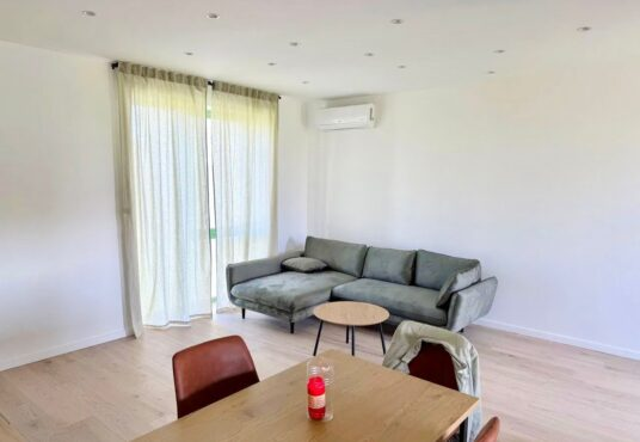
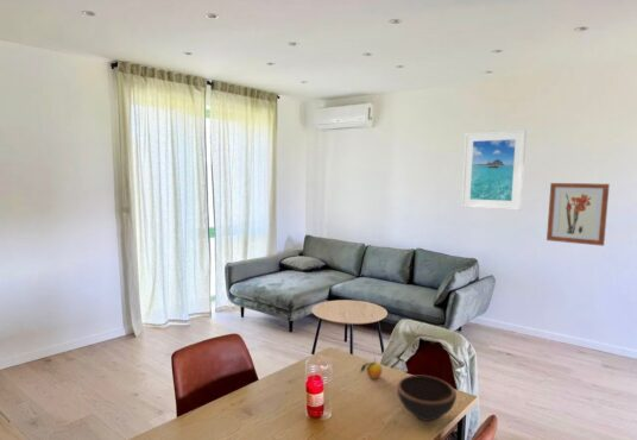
+ fruit [359,357,383,379]
+ bowl [396,375,458,422]
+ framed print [460,128,528,212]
+ wall art [545,182,611,247]
